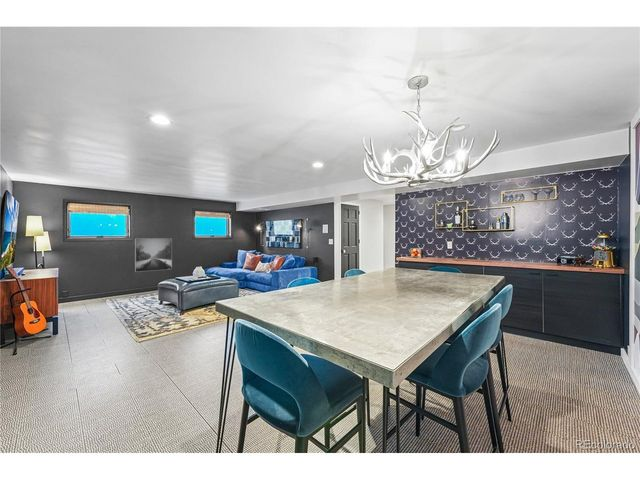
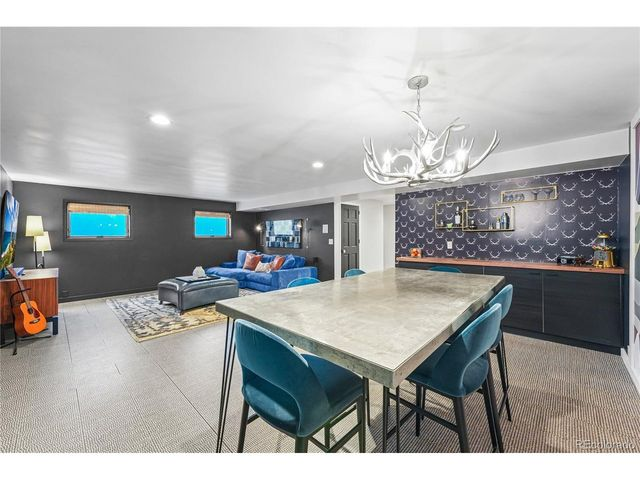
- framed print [134,237,173,273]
